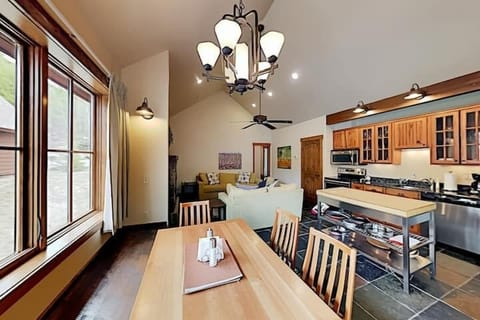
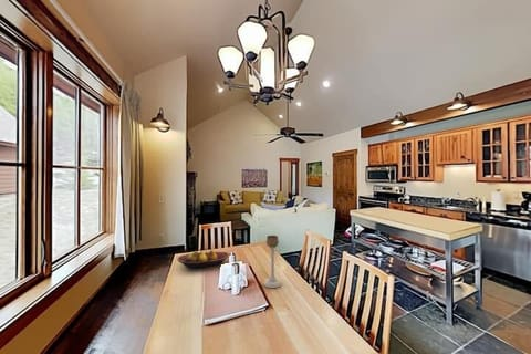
+ fruit bowl [176,249,230,269]
+ candle holder [262,235,283,289]
